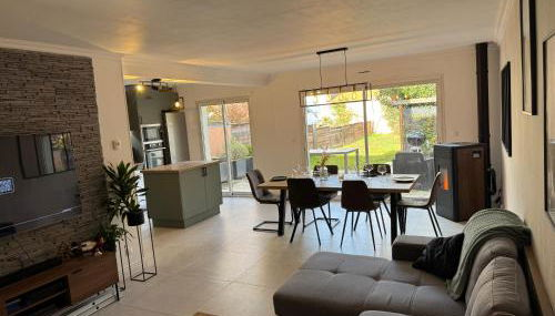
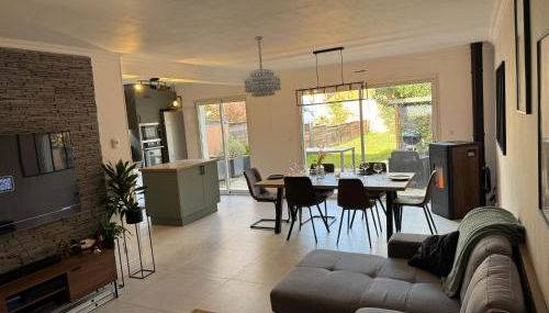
+ chandelier [244,35,282,99]
